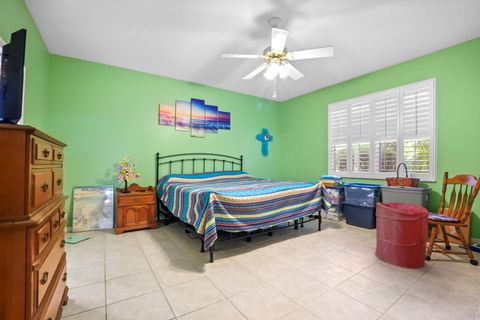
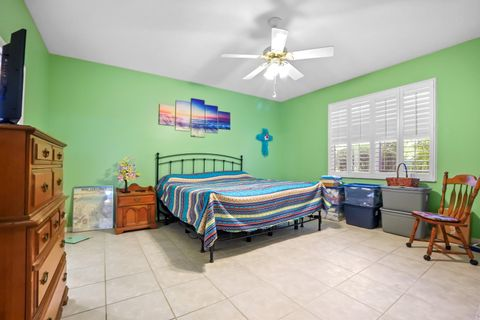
- laundry hamper [374,202,430,269]
